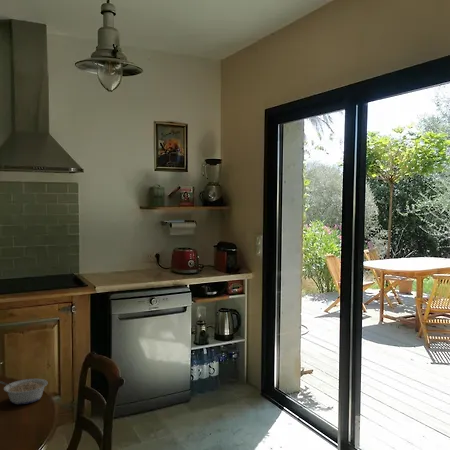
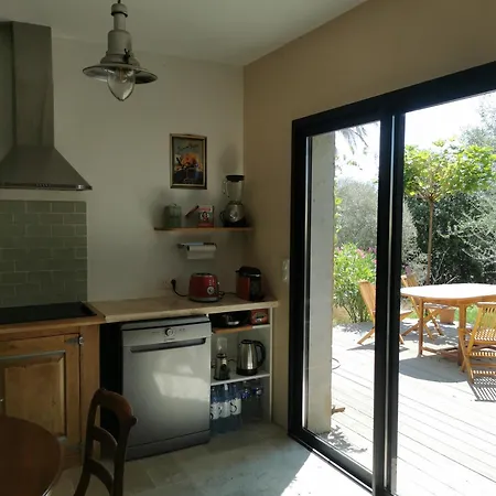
- legume [0,378,49,405]
